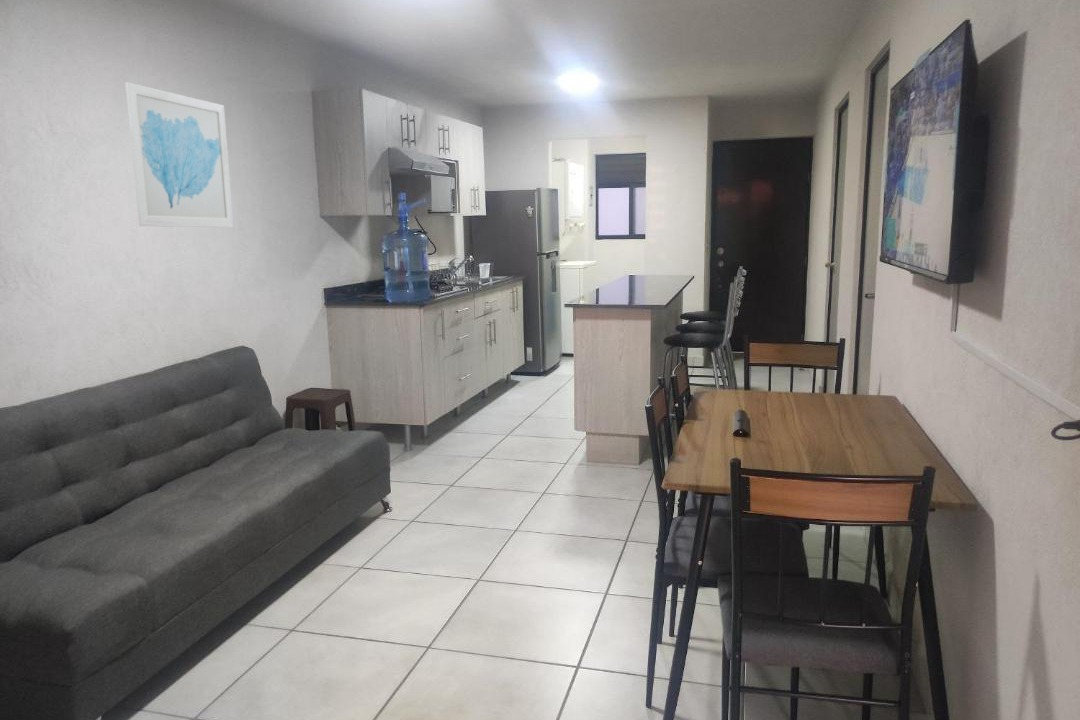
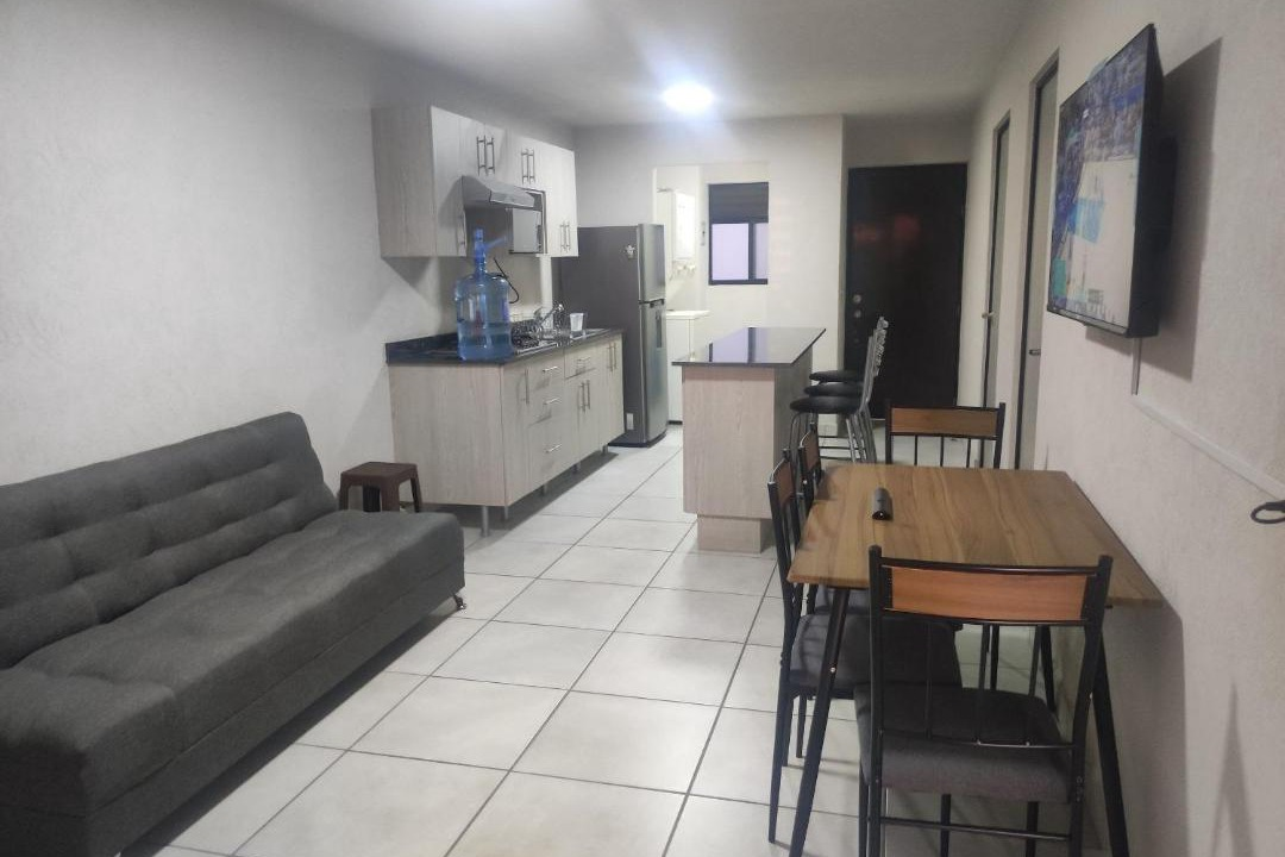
- wall art [124,81,234,228]
